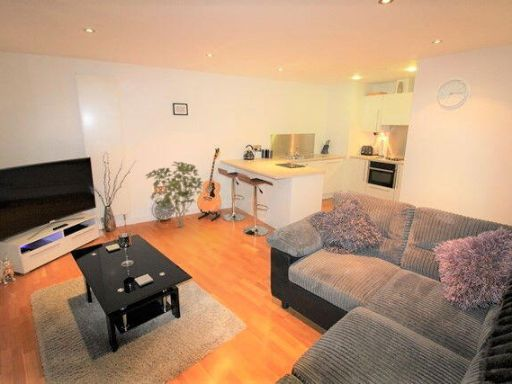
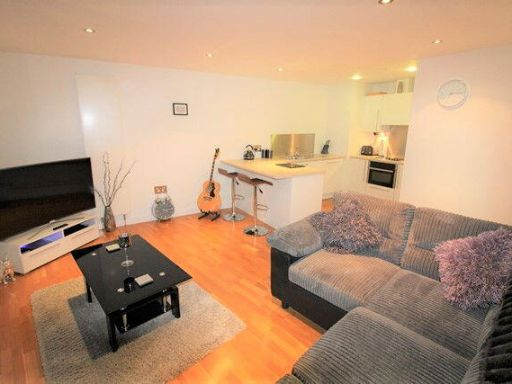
- shrub [144,161,204,229]
